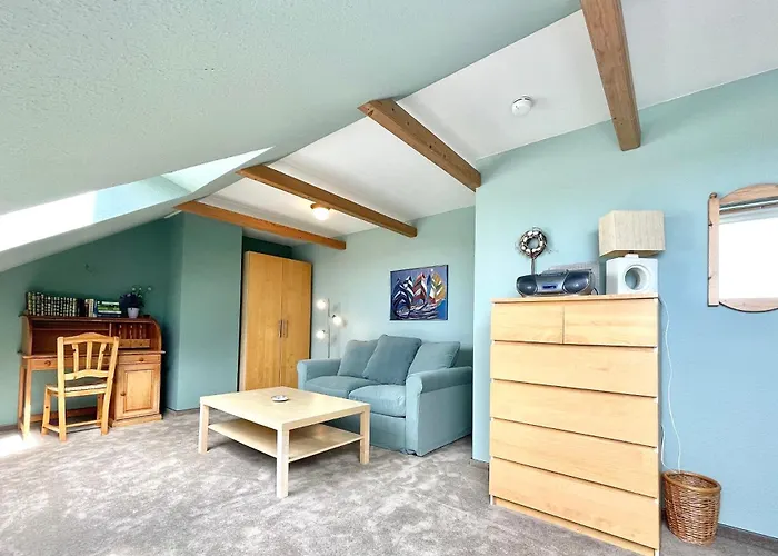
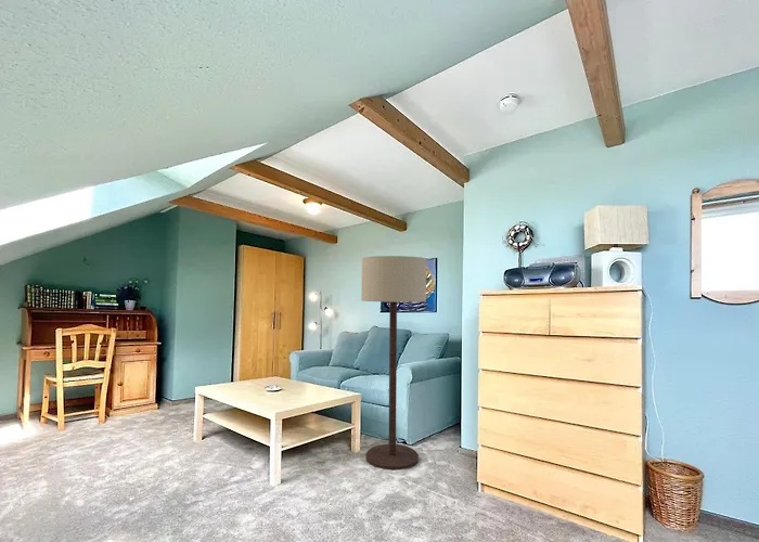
+ floor lamp [360,255,427,470]
